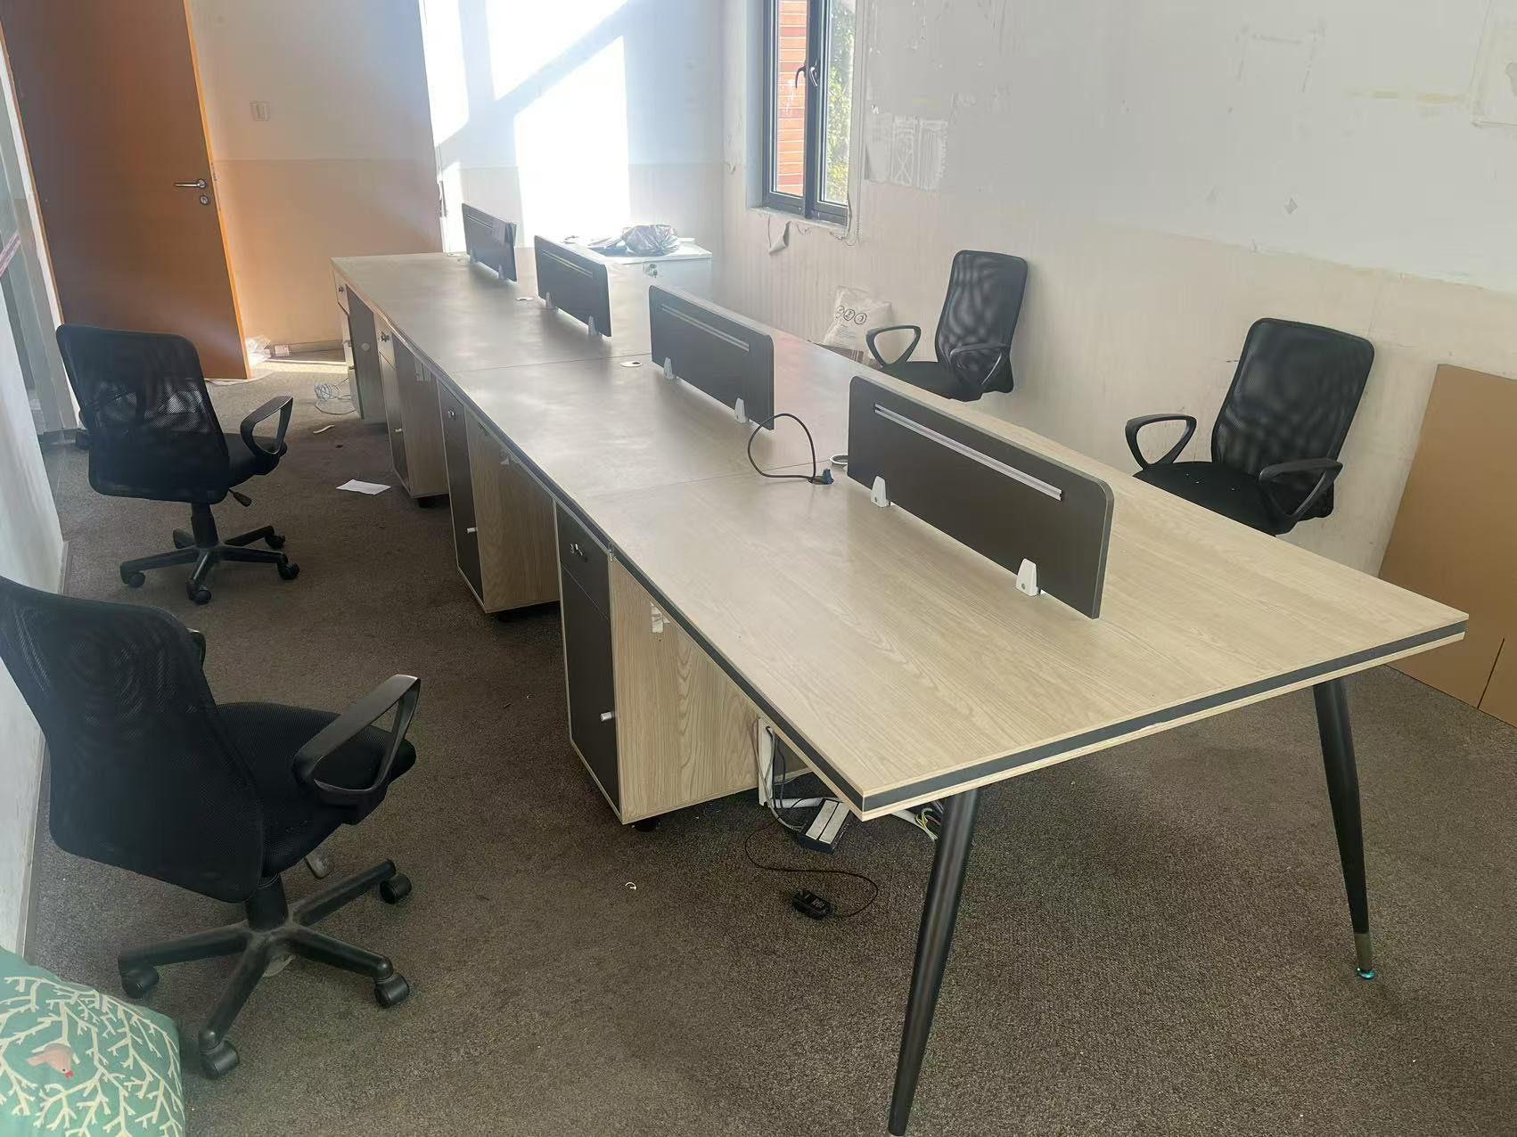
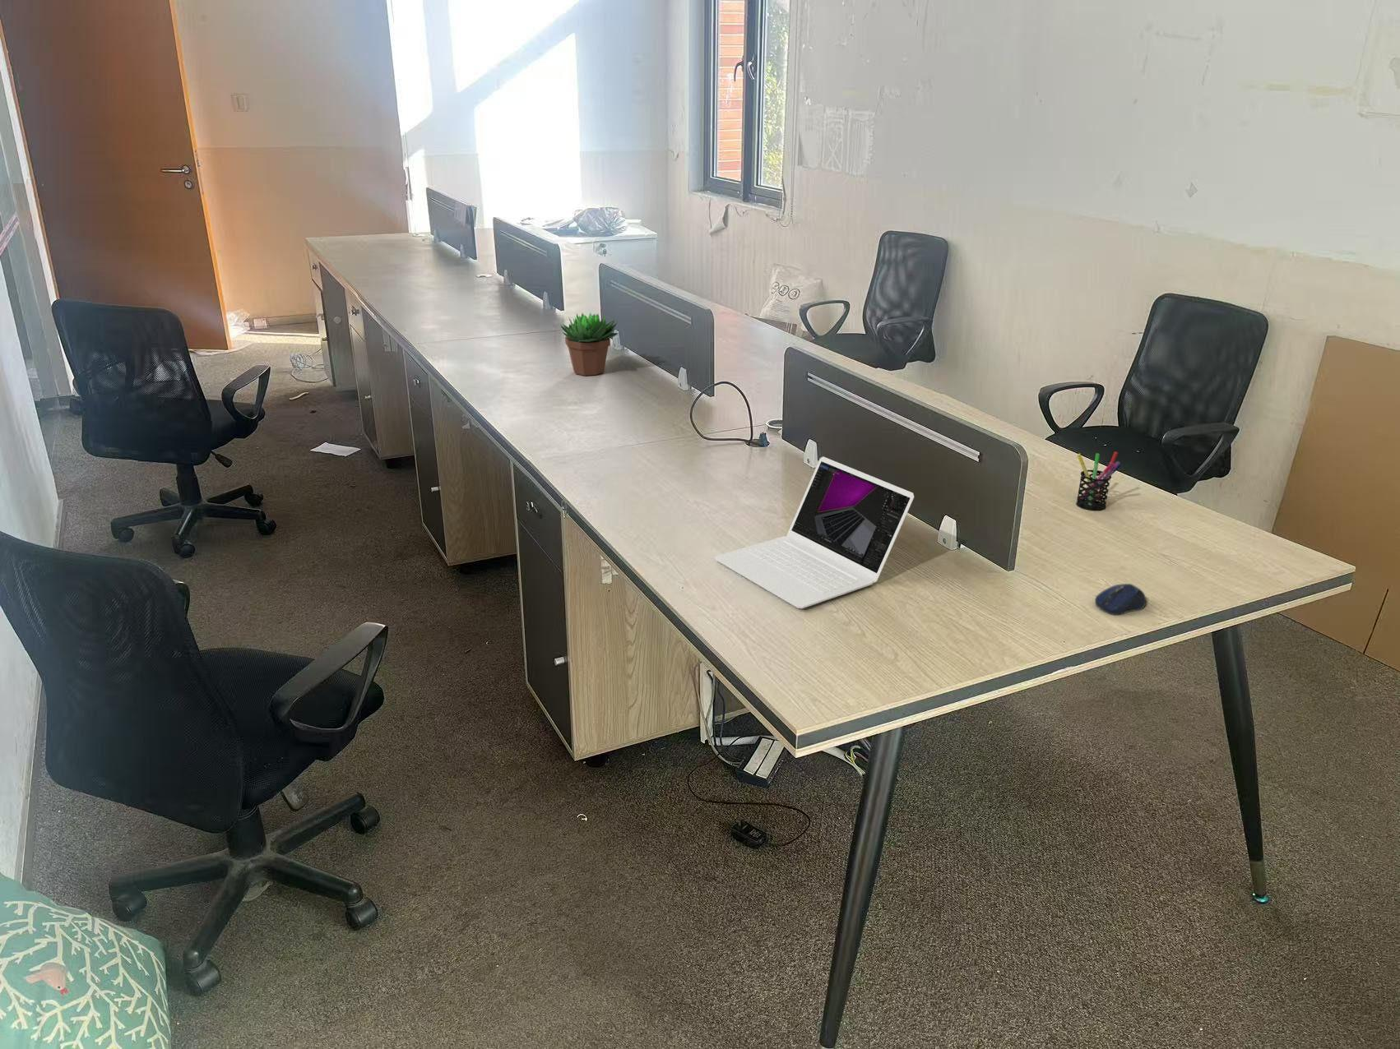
+ laptop [714,456,915,609]
+ succulent plant [560,313,620,377]
+ pen holder [1075,452,1122,512]
+ computer mouse [1094,583,1148,616]
